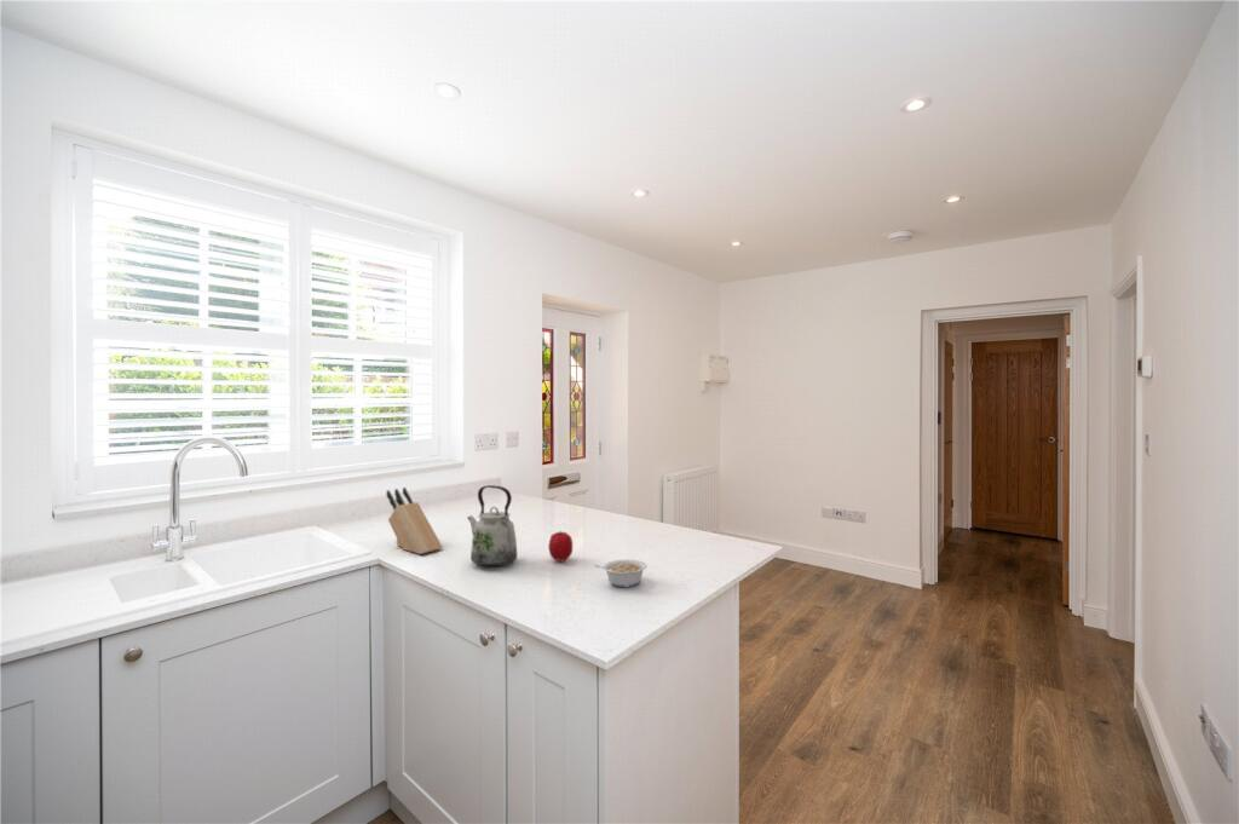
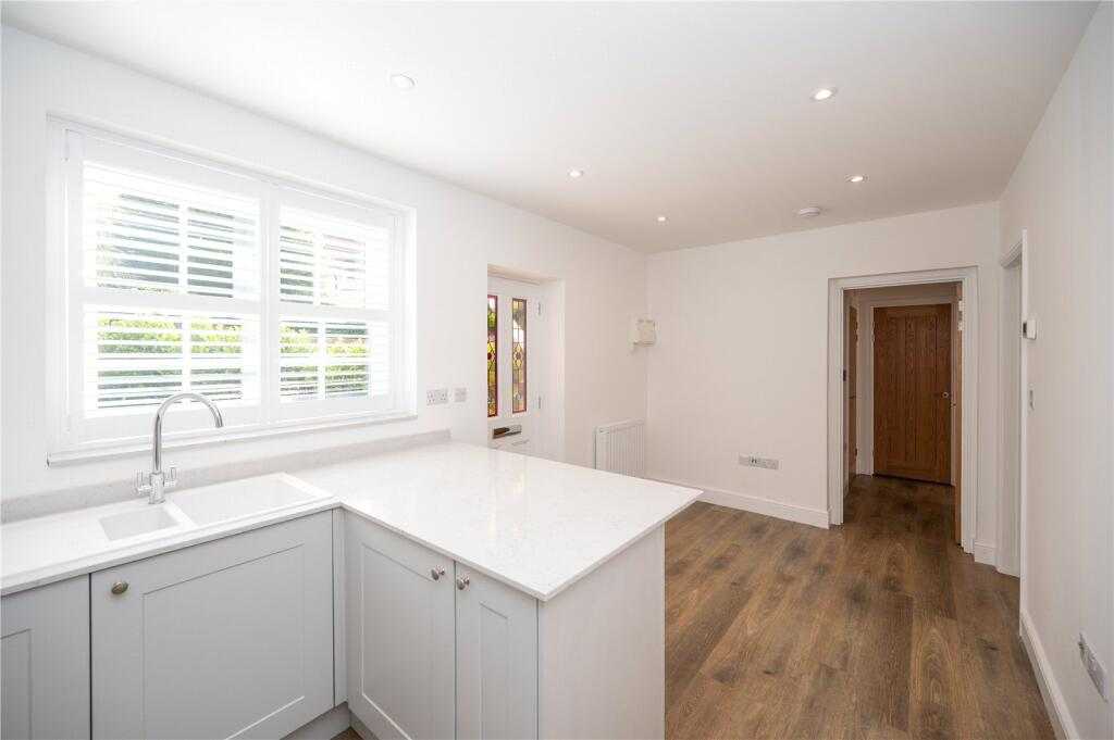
- fruit [547,531,574,563]
- kettle [466,484,519,567]
- knife block [385,486,444,555]
- legume [593,558,649,588]
